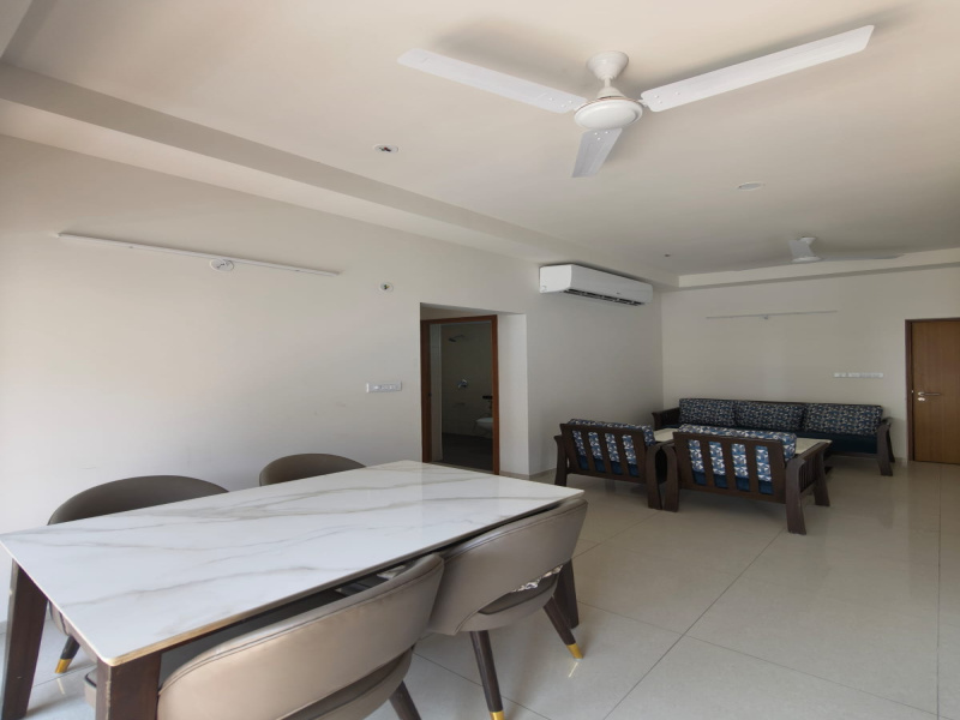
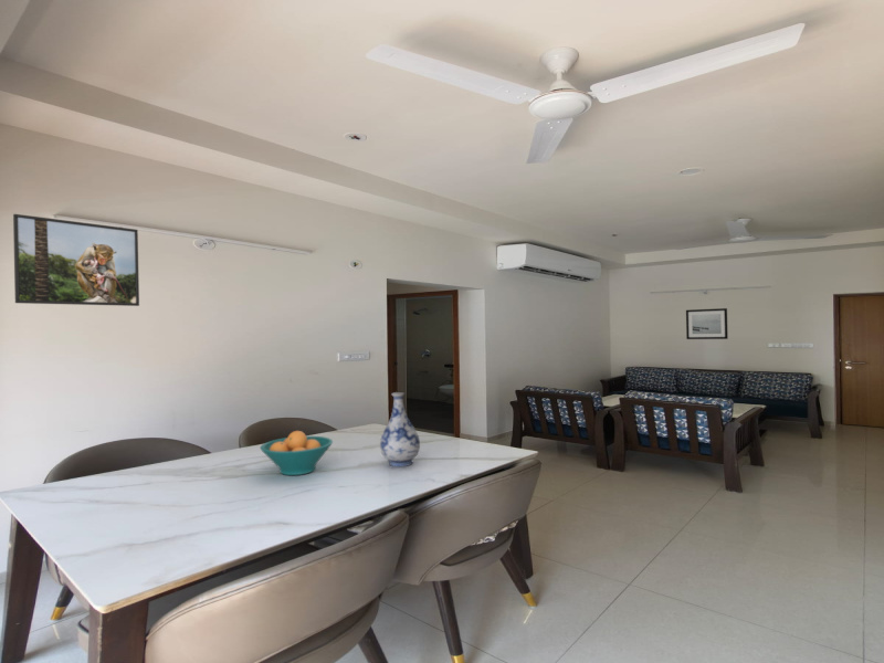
+ vase [379,391,421,467]
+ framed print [12,213,140,307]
+ wall art [685,307,729,340]
+ fruit bowl [259,430,334,476]
